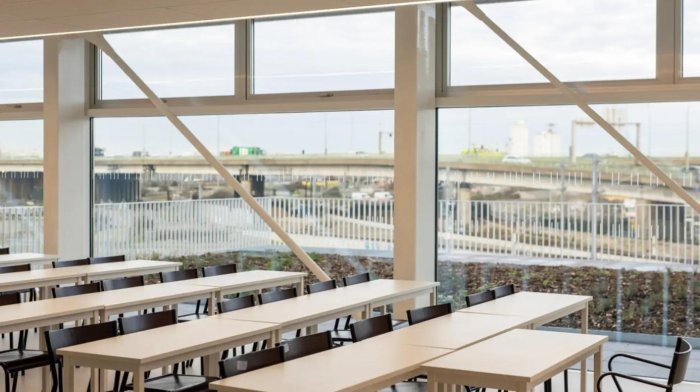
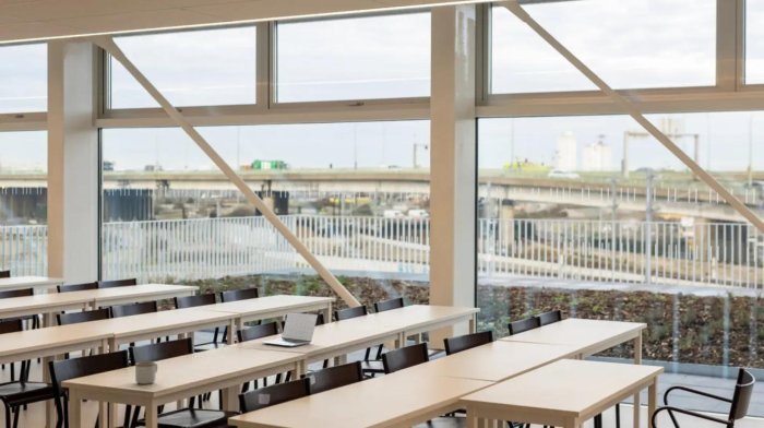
+ mug [134,360,158,385]
+ laptop [261,311,319,347]
